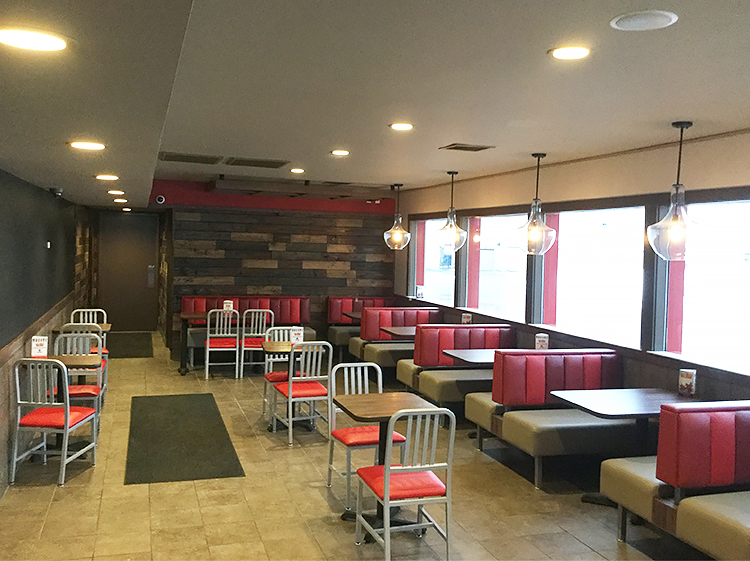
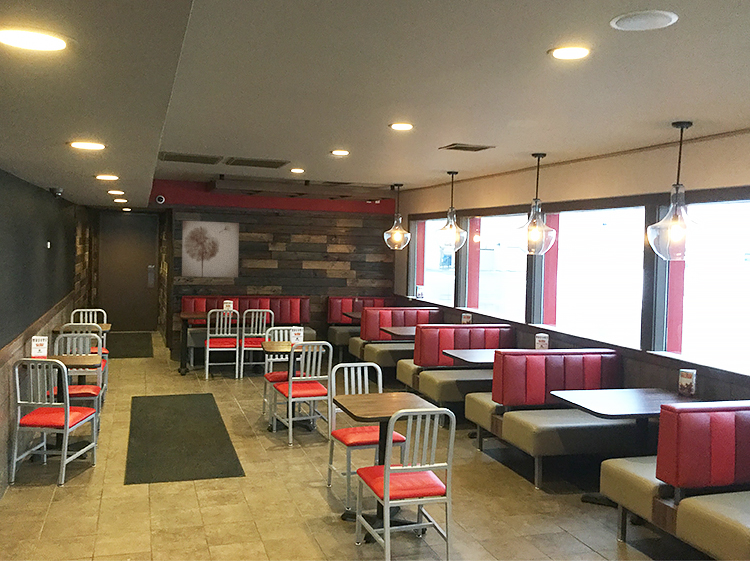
+ wall art [181,220,240,278]
